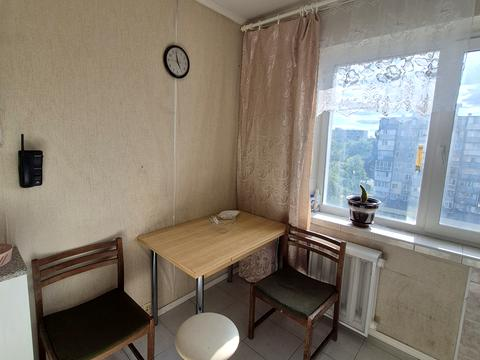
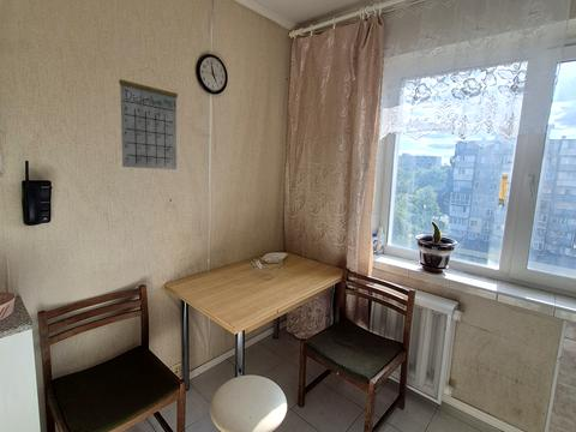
+ calendar [118,66,179,170]
